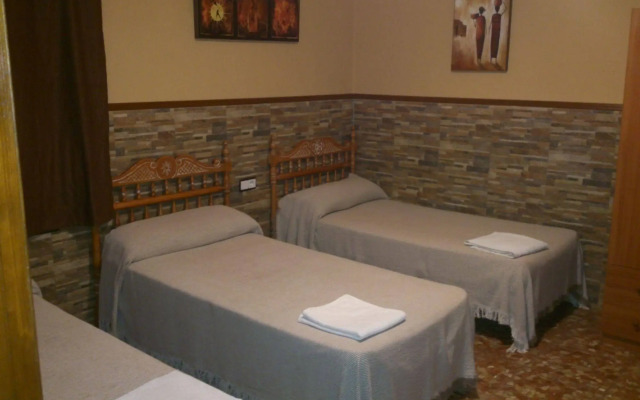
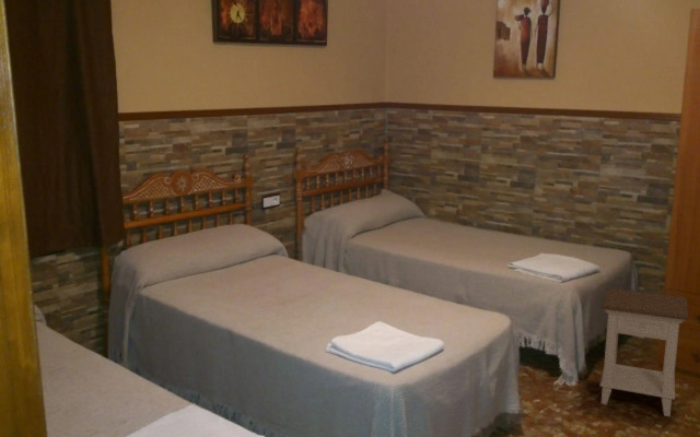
+ nightstand [598,287,689,418]
